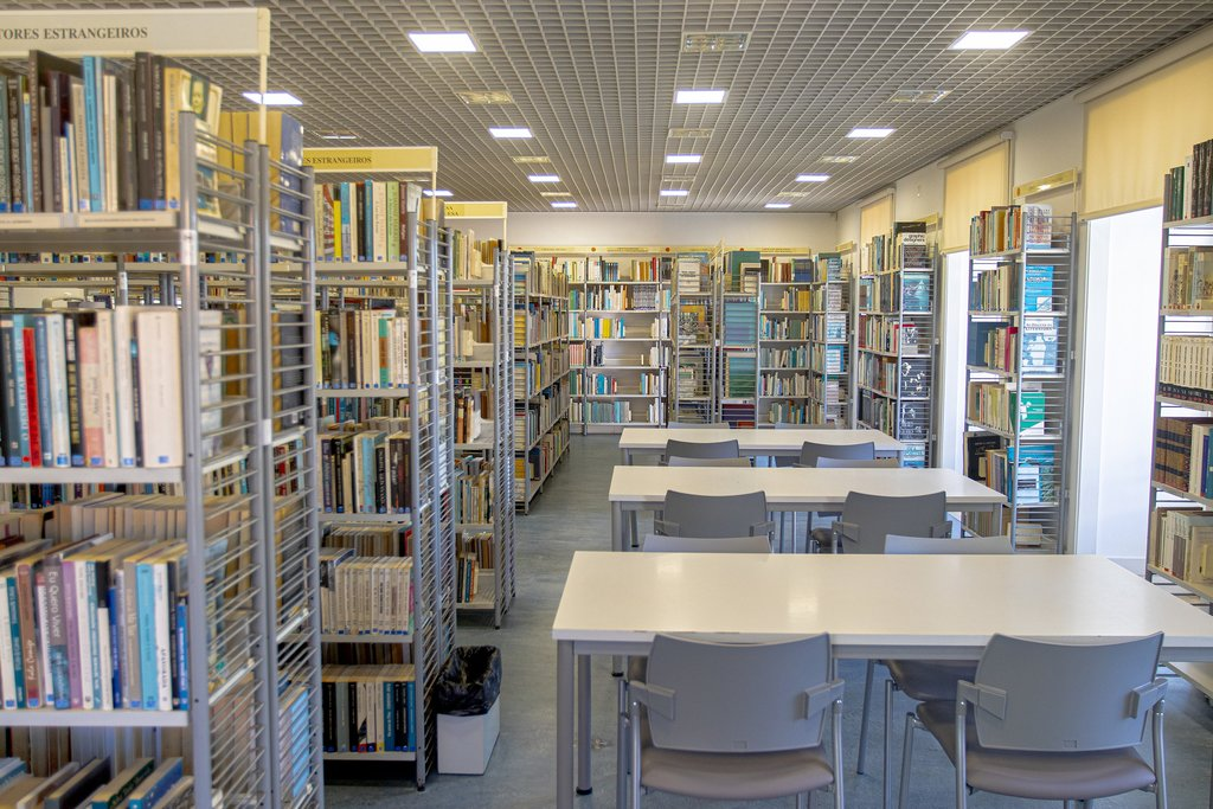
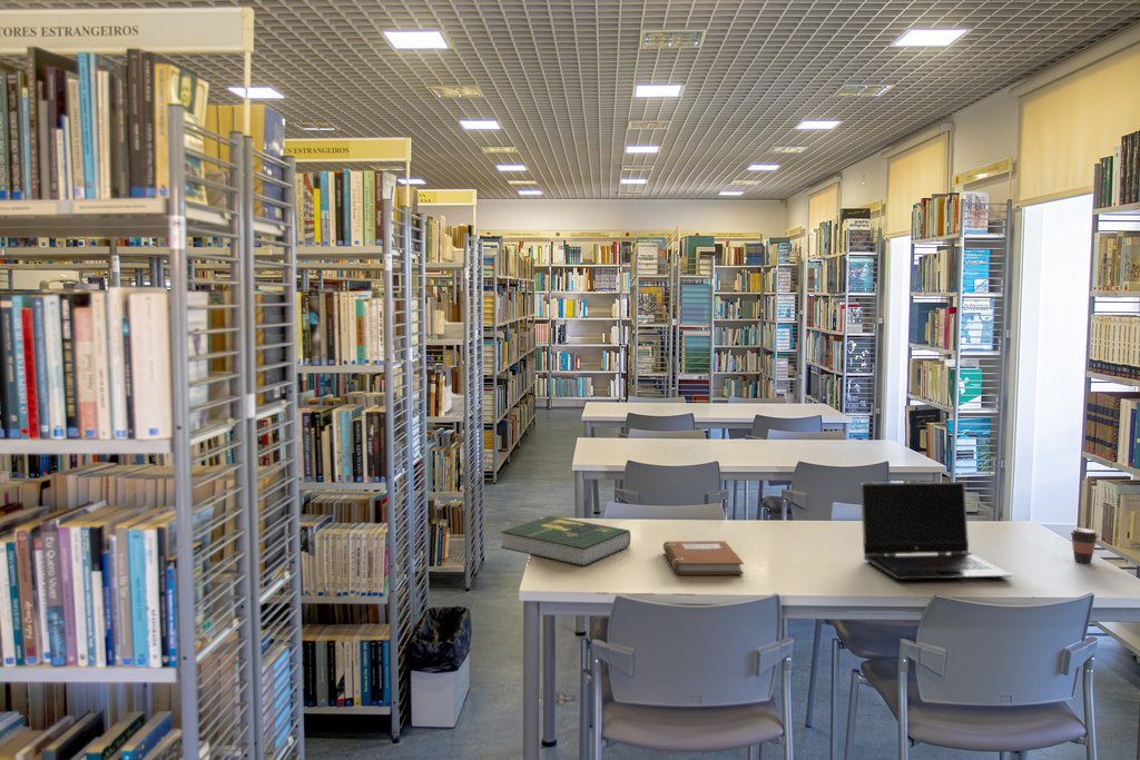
+ book [500,515,631,567]
+ coffee cup [1069,526,1100,564]
+ notebook [662,540,745,575]
+ laptop computer [859,481,1013,581]
